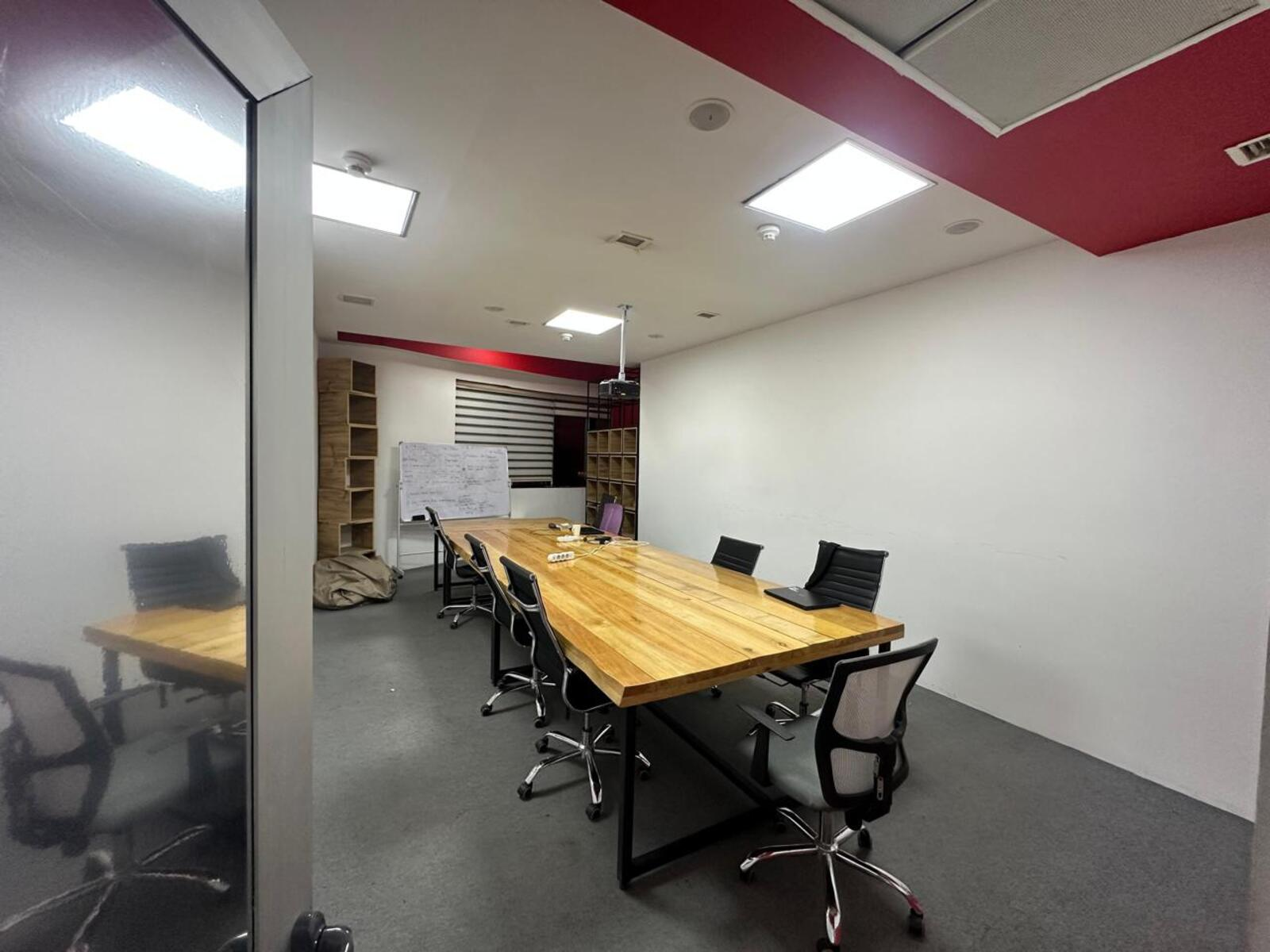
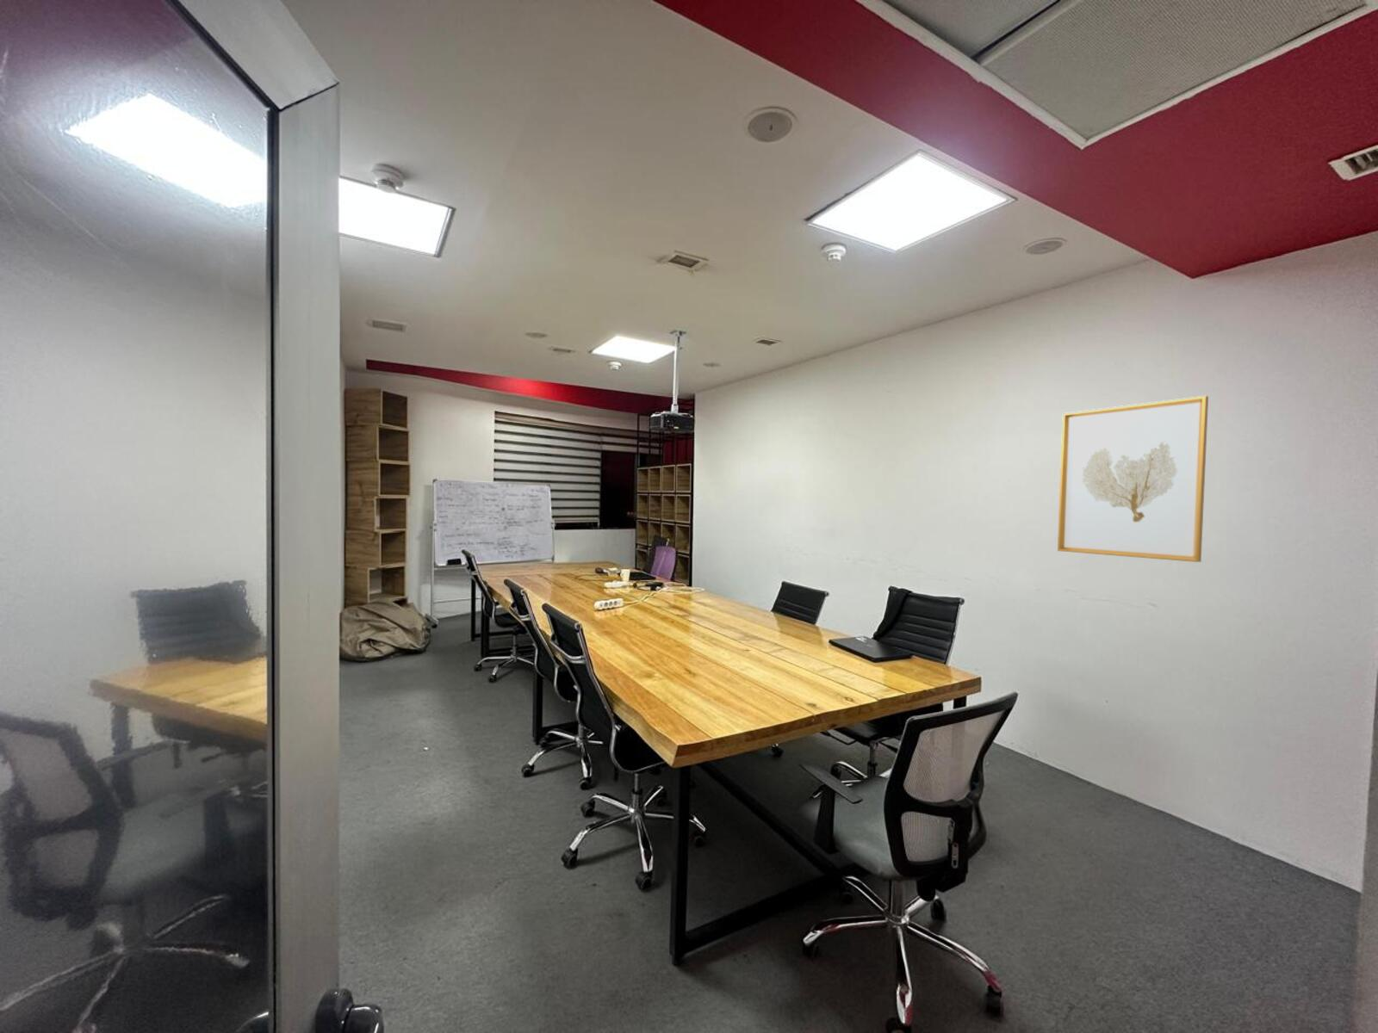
+ wall art [1057,395,1209,563]
